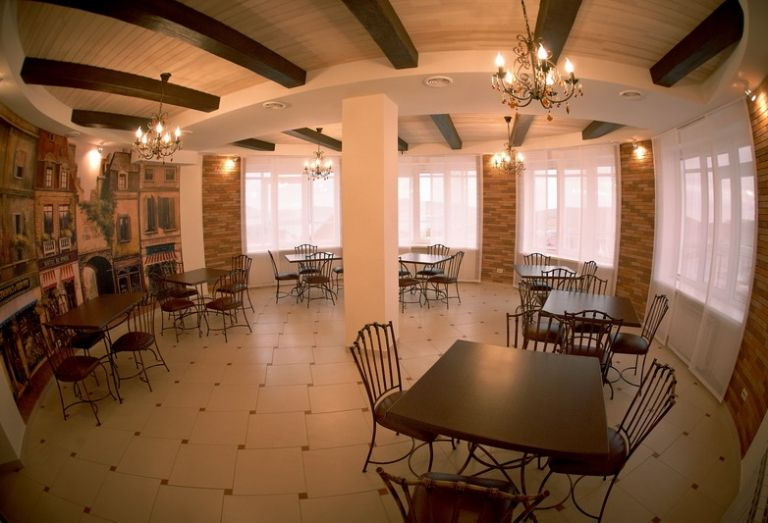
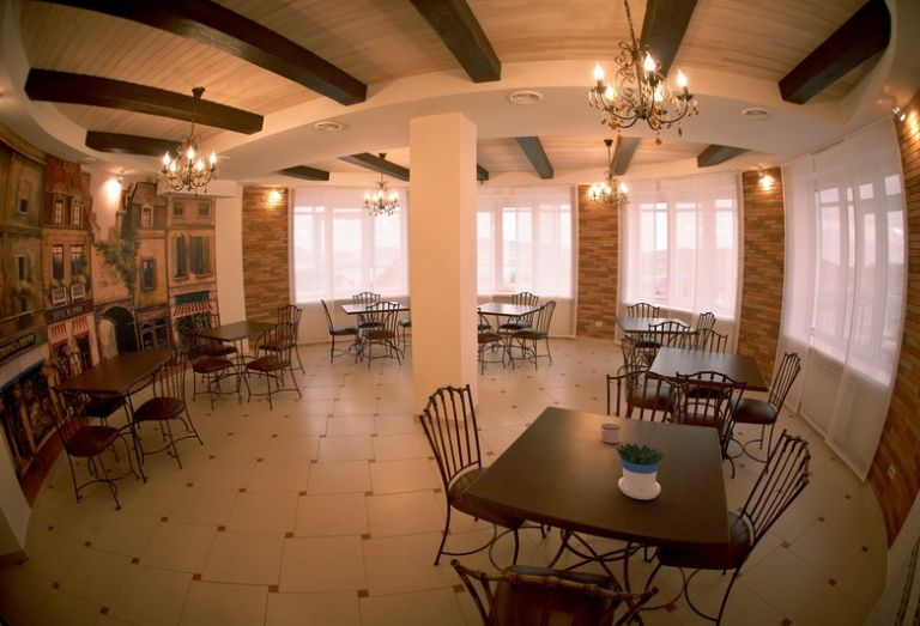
+ flowerpot [615,442,665,500]
+ mug [600,423,622,444]
